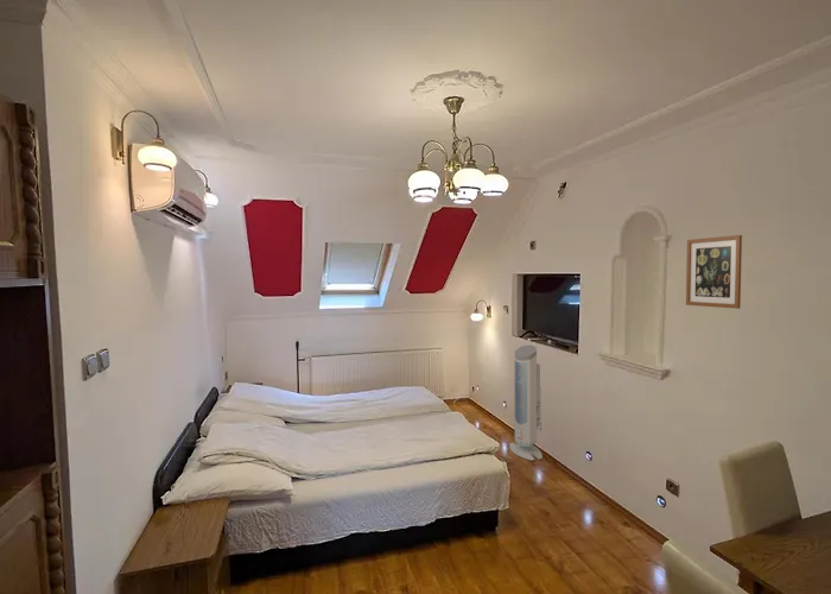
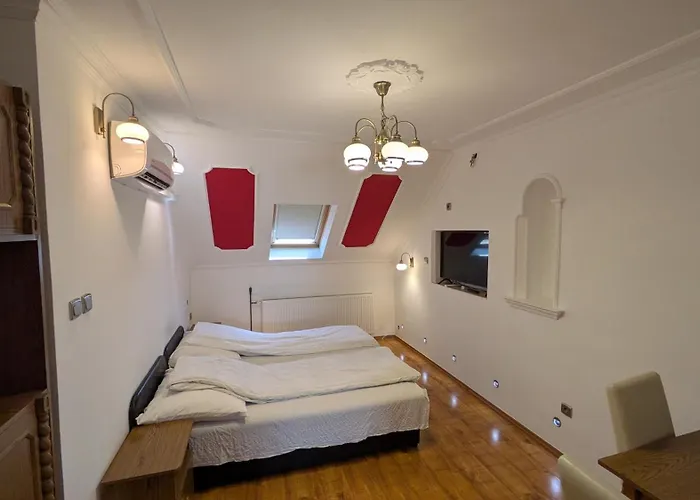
- wall art [685,234,743,310]
- air purifier [508,345,544,462]
